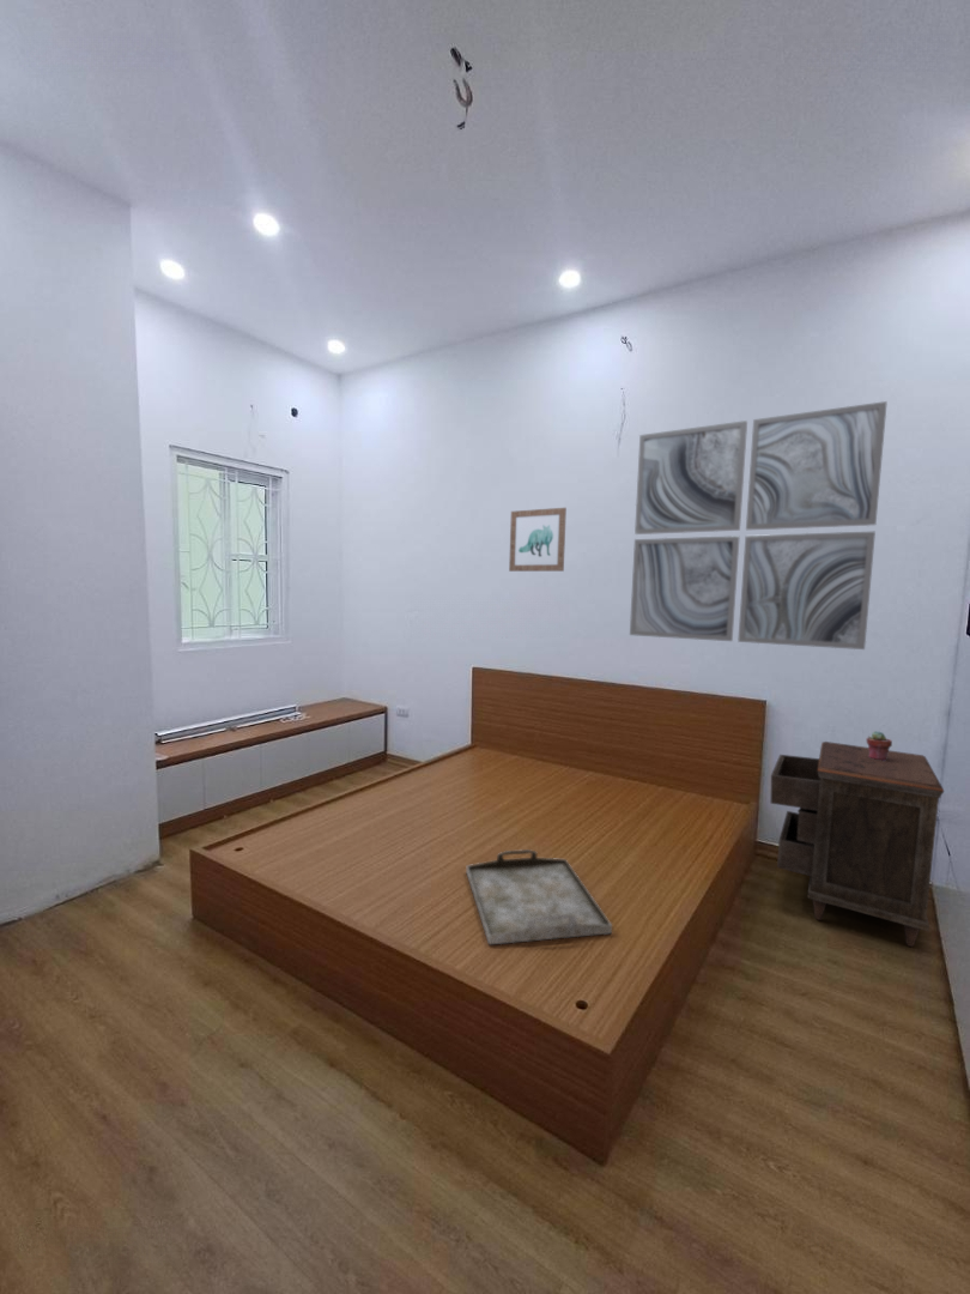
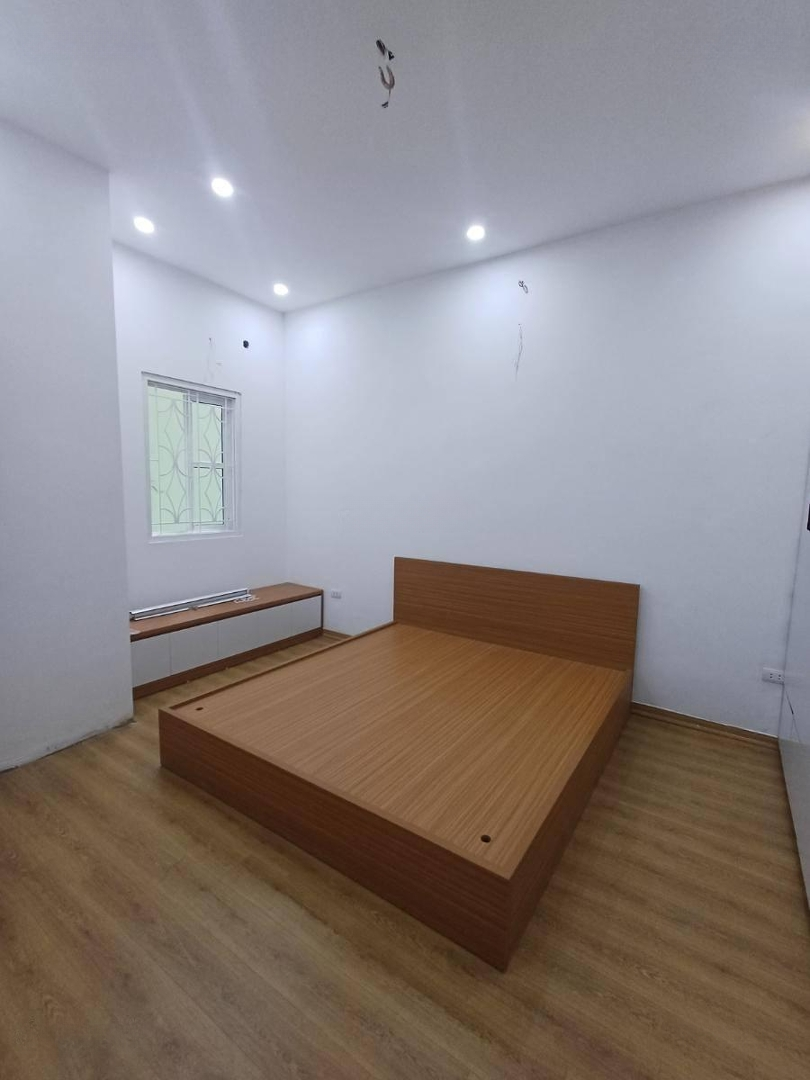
- serving tray [465,848,613,945]
- potted succulent [866,730,893,761]
- nightstand [770,740,945,948]
- wall art [508,507,568,573]
- wall art [629,400,889,651]
